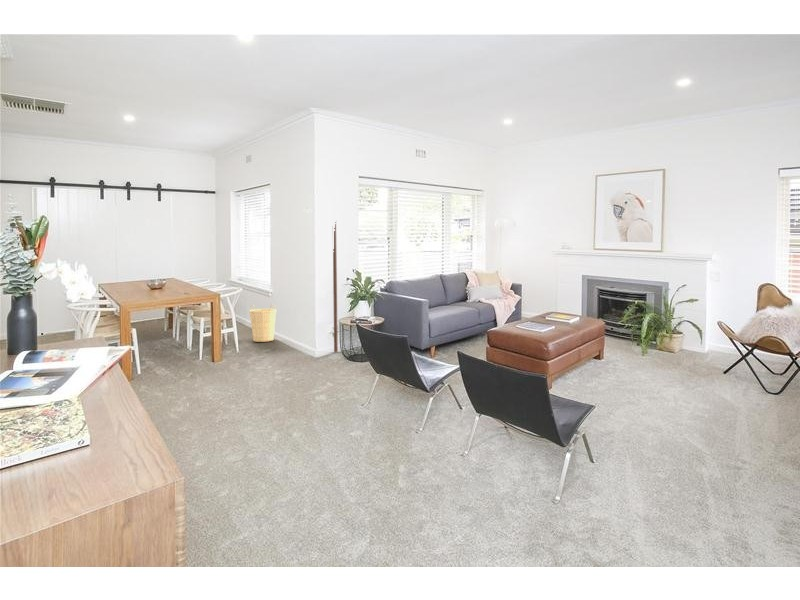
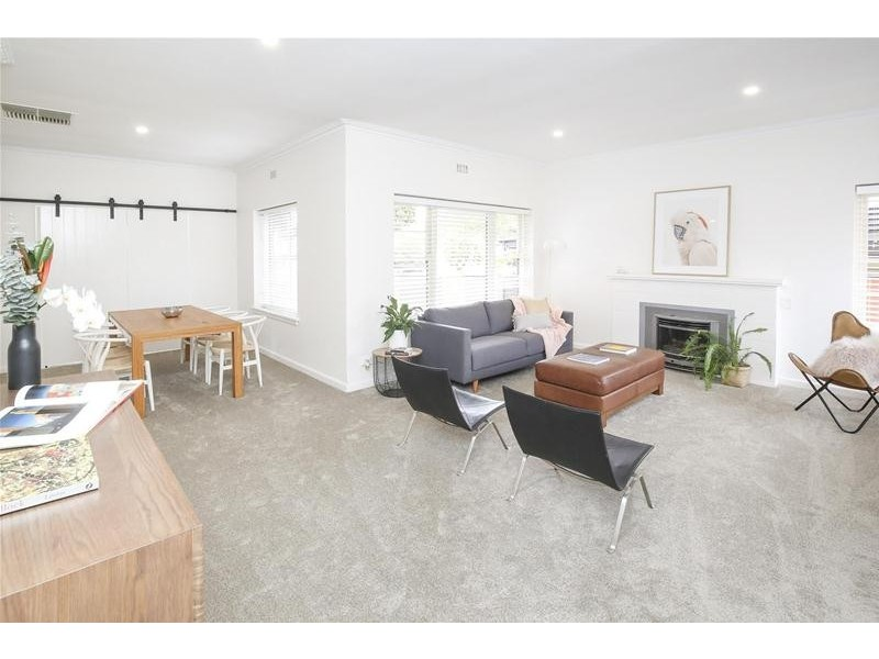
- basket [248,303,277,343]
- street lamp [302,207,339,354]
